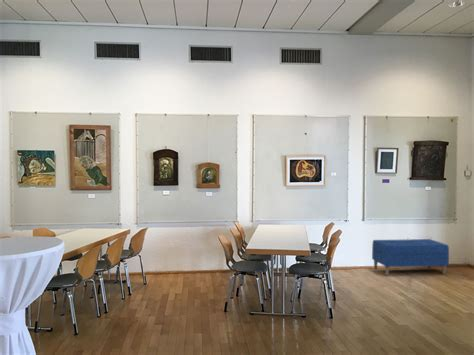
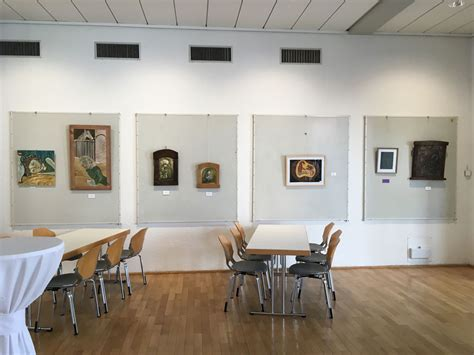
- bench [371,238,450,277]
